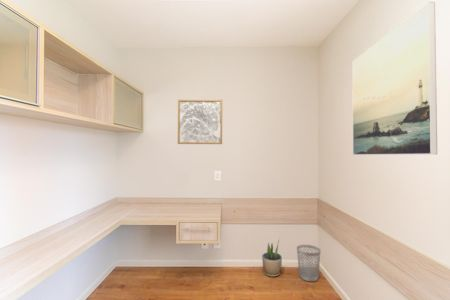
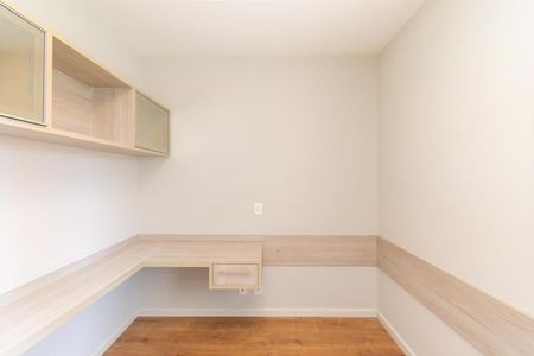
- wastebasket [296,244,322,282]
- wall art [177,99,223,145]
- potted plant [261,238,283,278]
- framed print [351,1,438,156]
